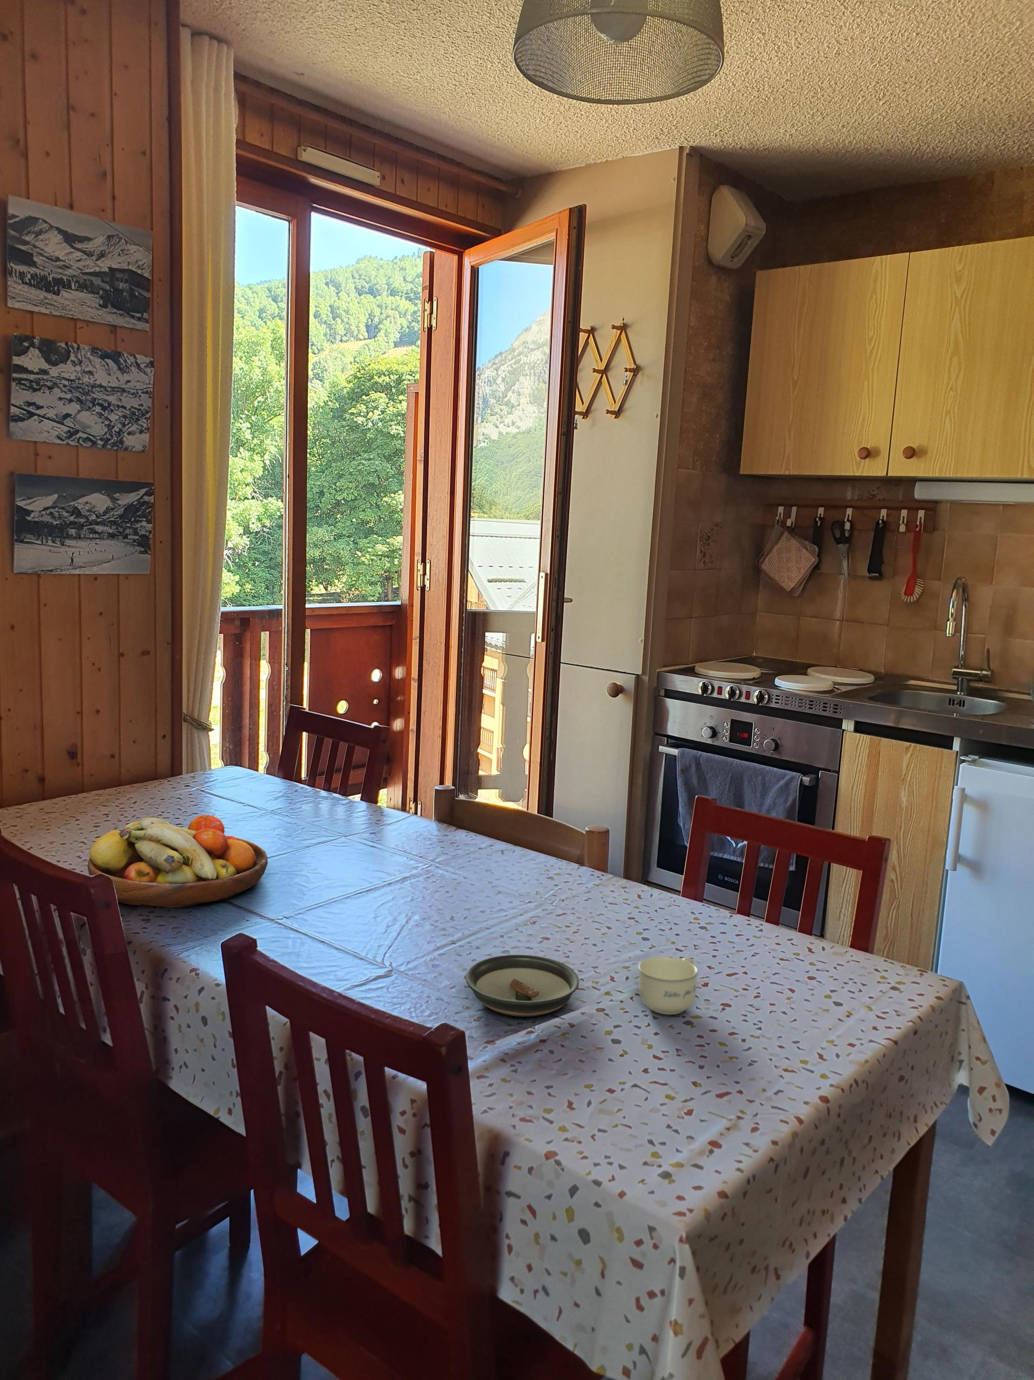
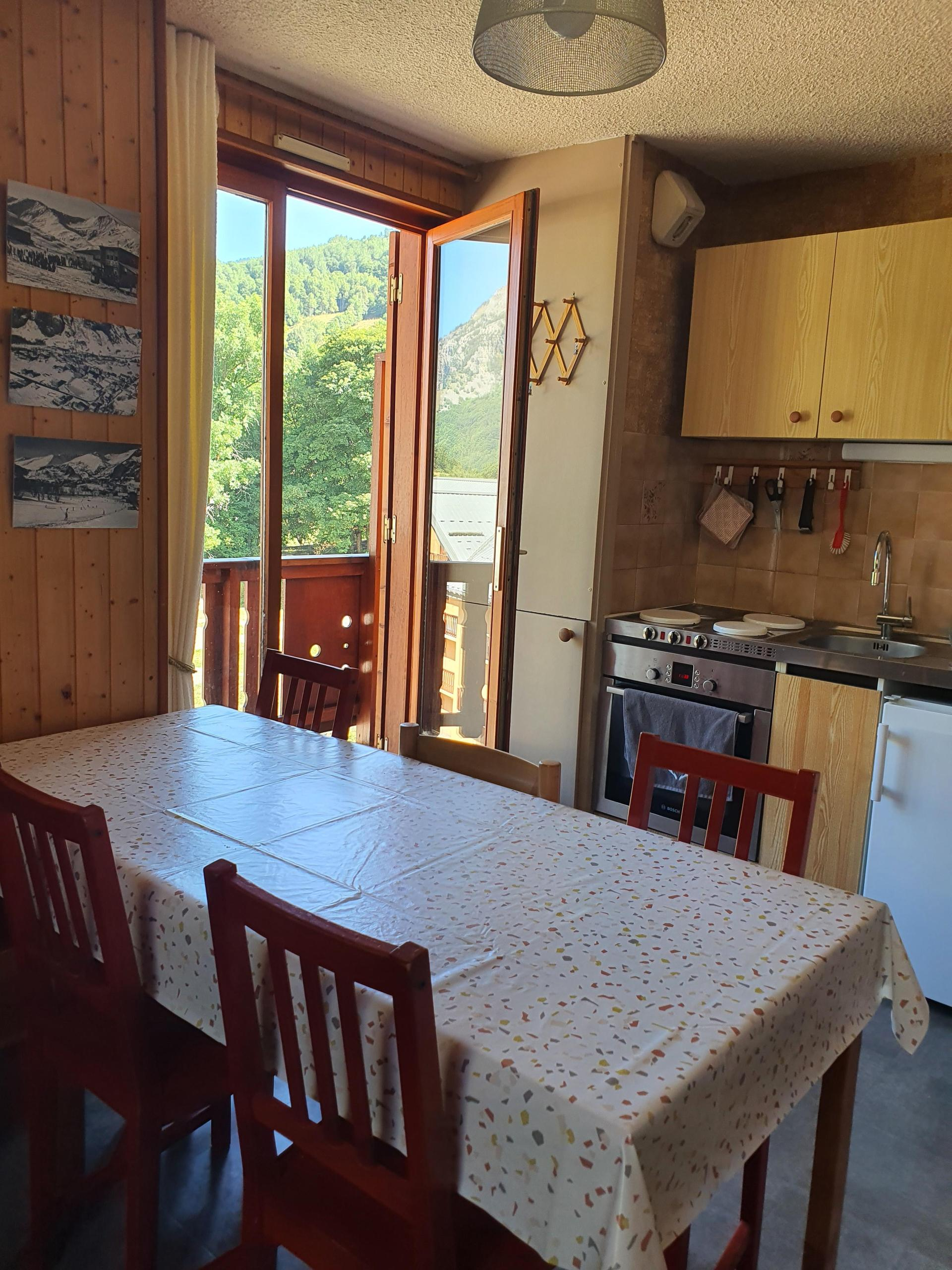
- saucer [465,954,580,1017]
- cup [639,956,698,1015]
- fruit bowl [87,815,268,908]
